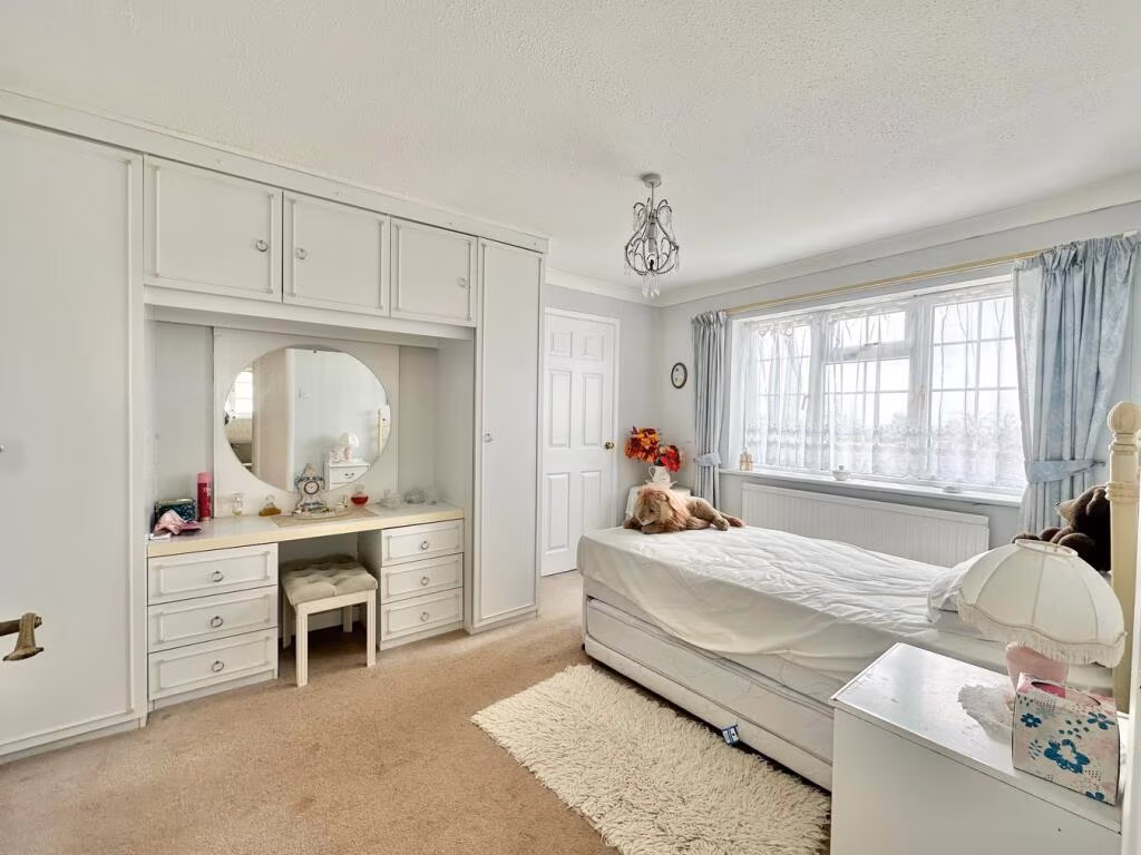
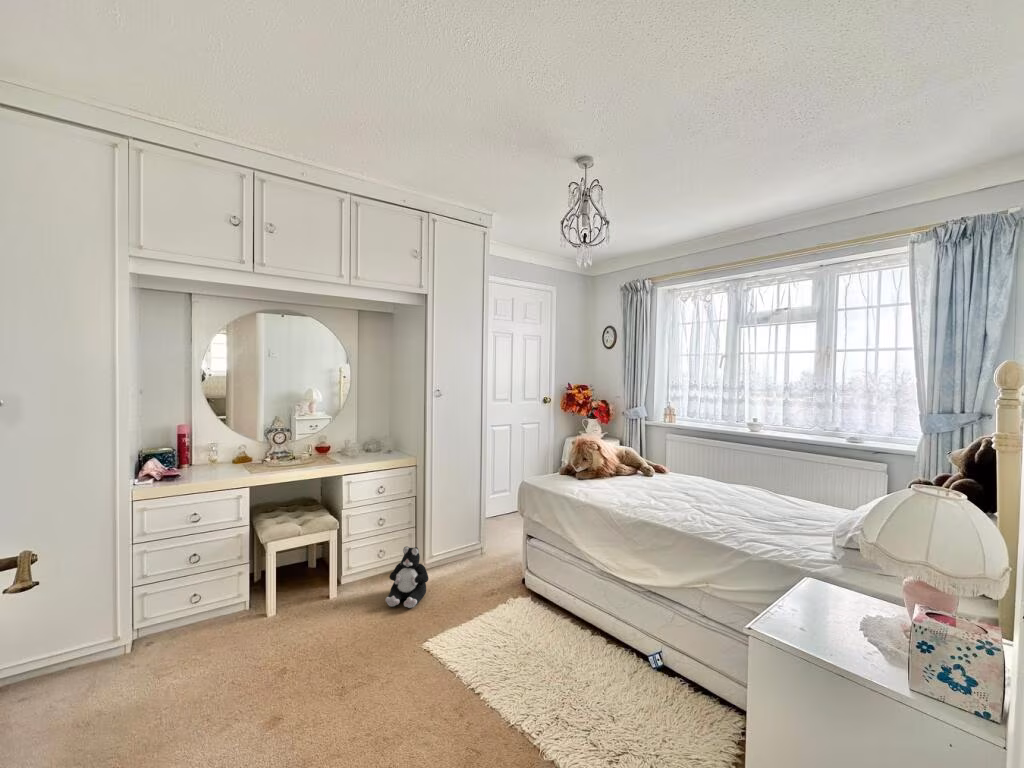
+ plush toy [384,546,430,609]
